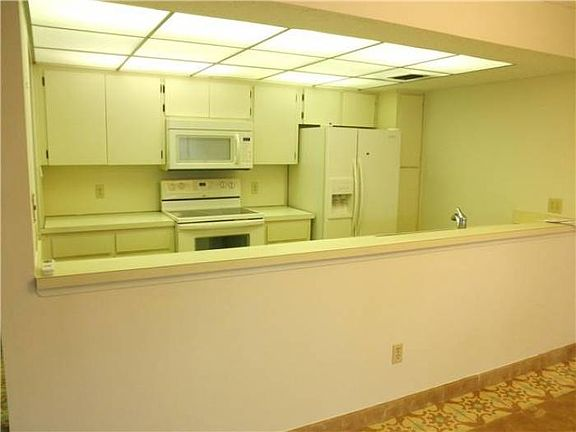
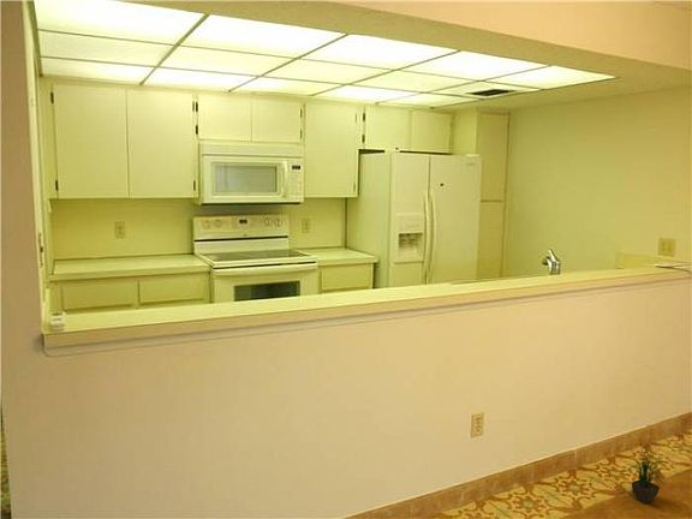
+ potted plant [625,440,668,505]
